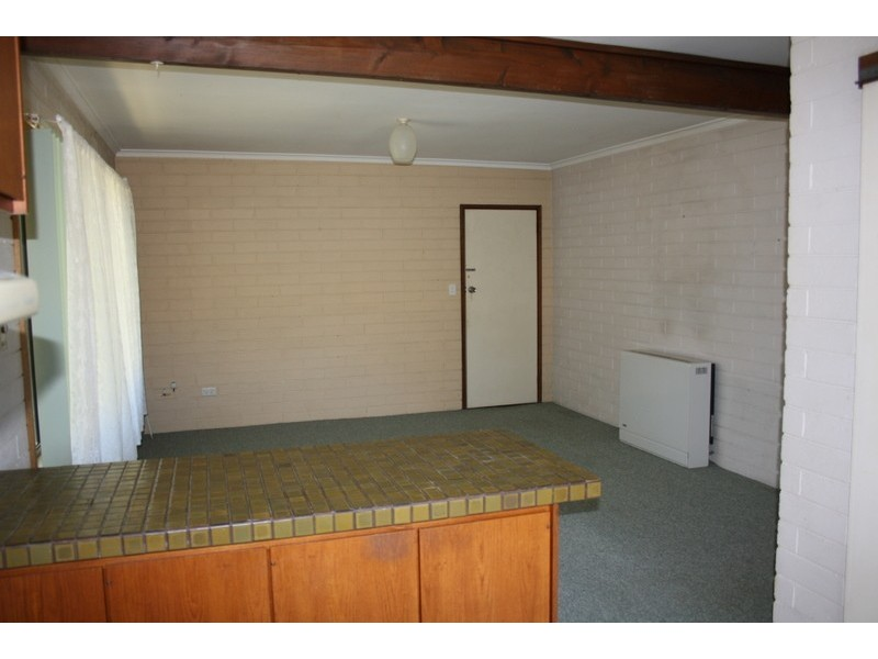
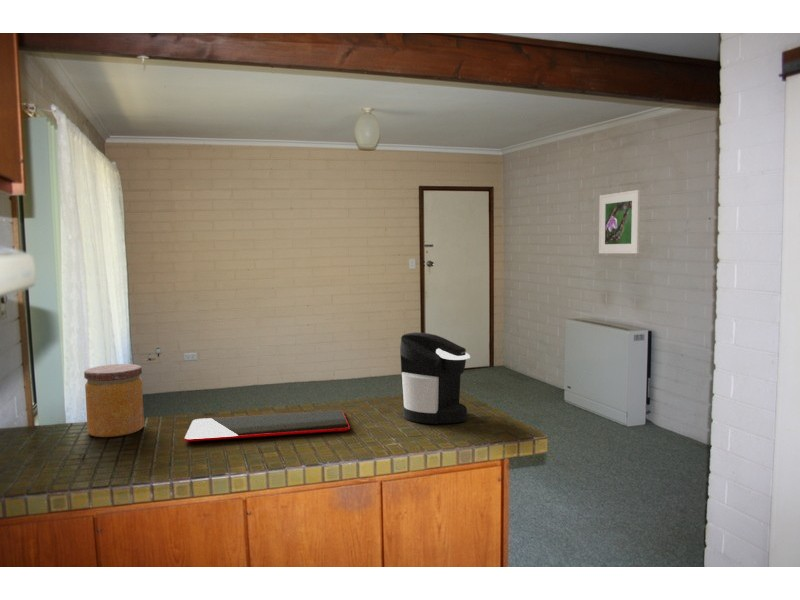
+ cutting board [183,409,351,442]
+ coffee maker [399,331,471,425]
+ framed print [598,189,641,255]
+ jar [83,363,145,438]
